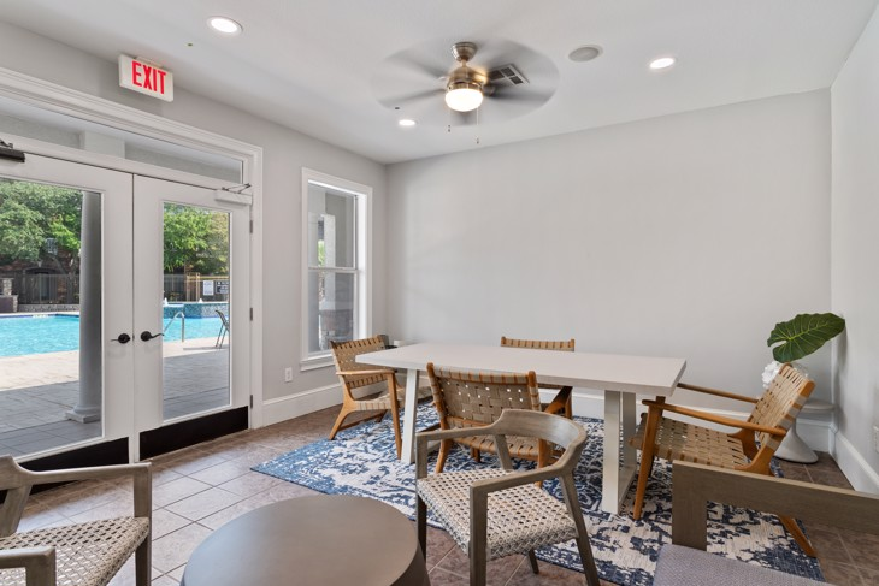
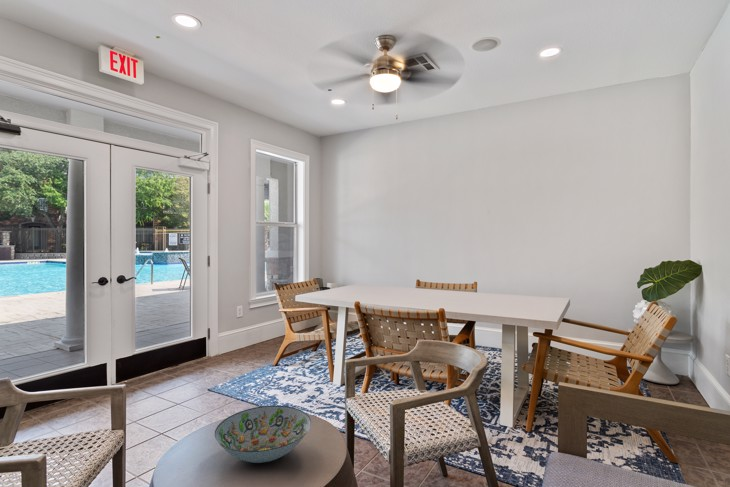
+ decorative bowl [214,405,312,464]
